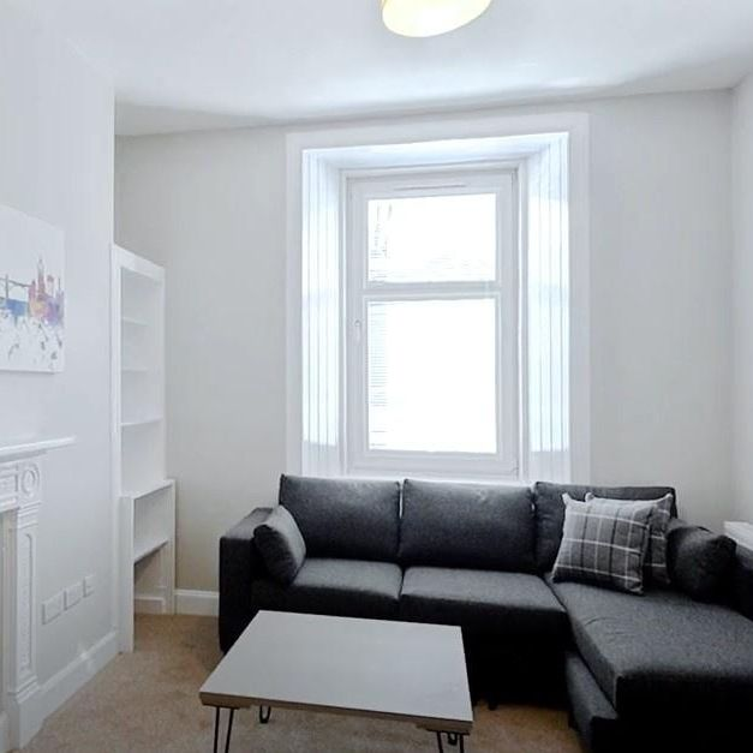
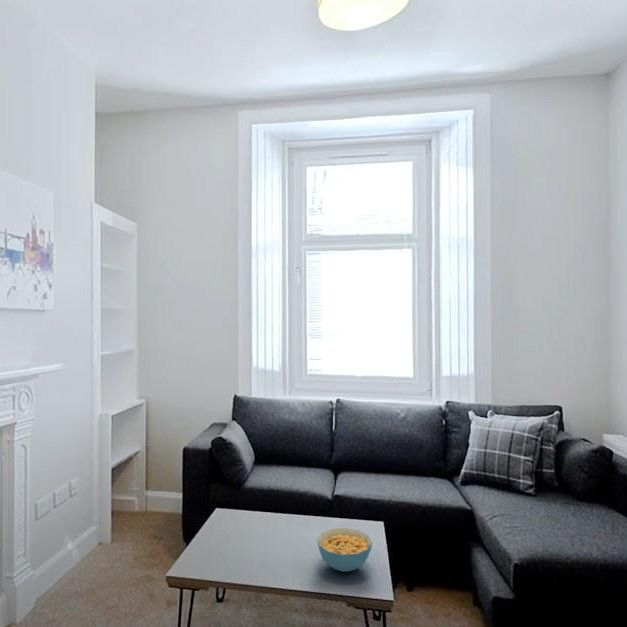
+ cereal bowl [316,527,373,573]
